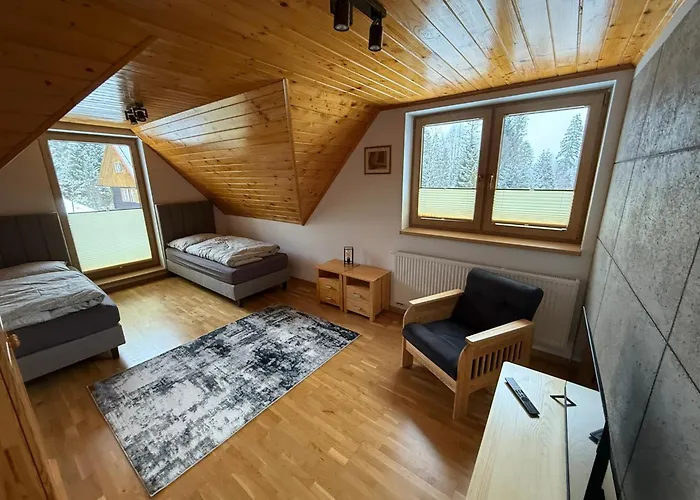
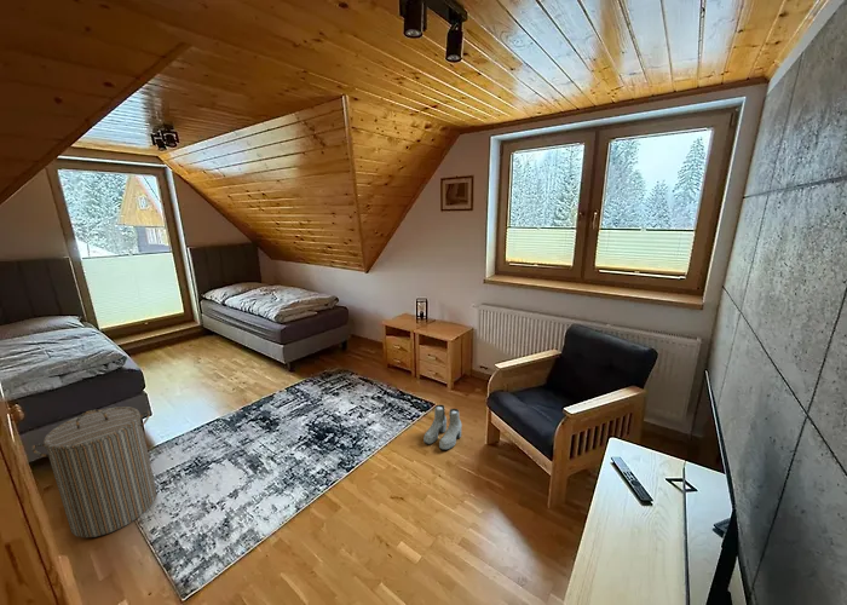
+ boots [422,404,463,451]
+ laundry hamper [30,405,157,538]
